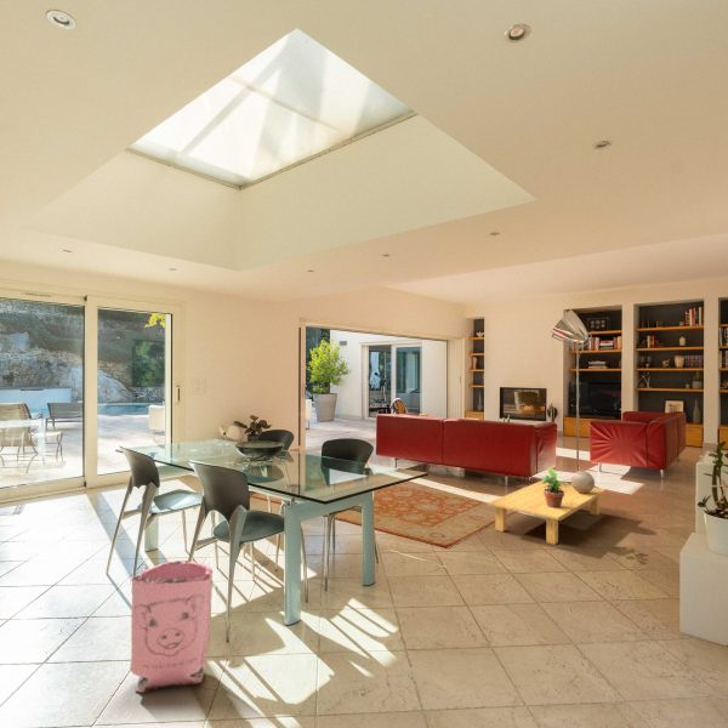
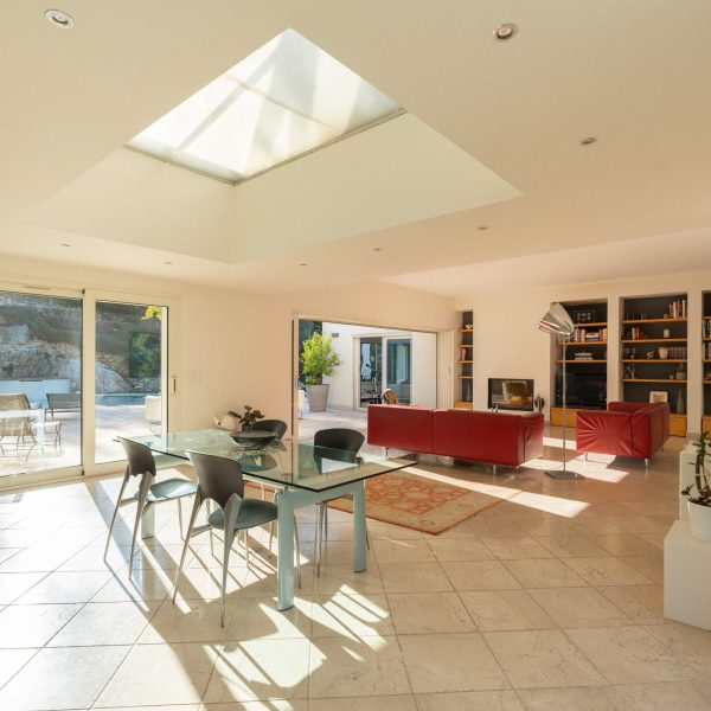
- potted plant [541,467,573,508]
- decorative sphere [570,470,596,493]
- coffee table [487,479,608,546]
- bag [129,559,215,694]
